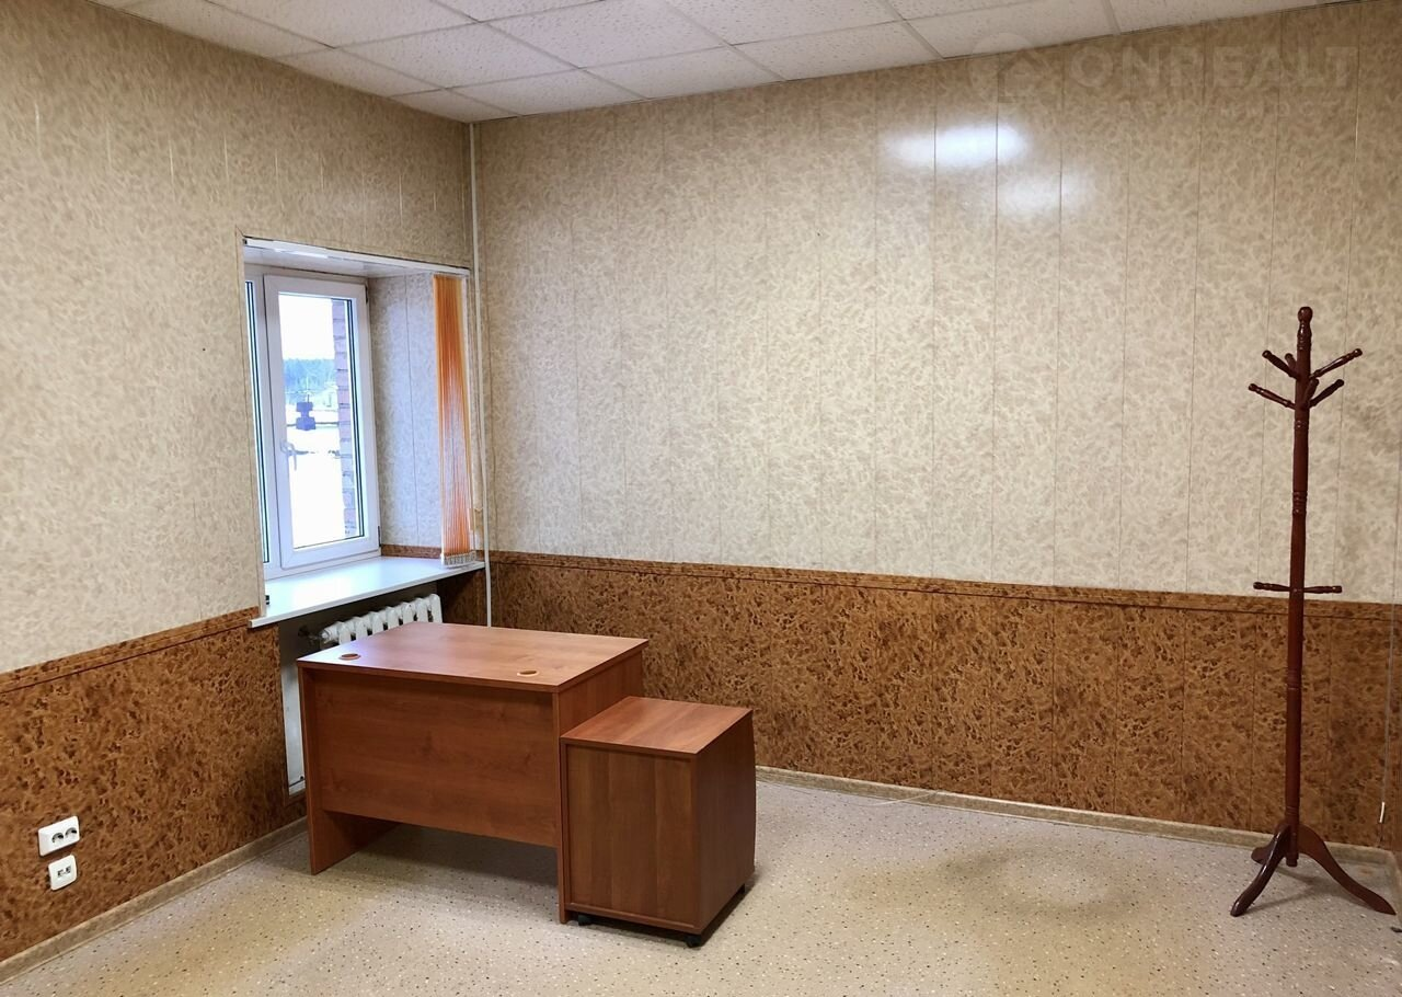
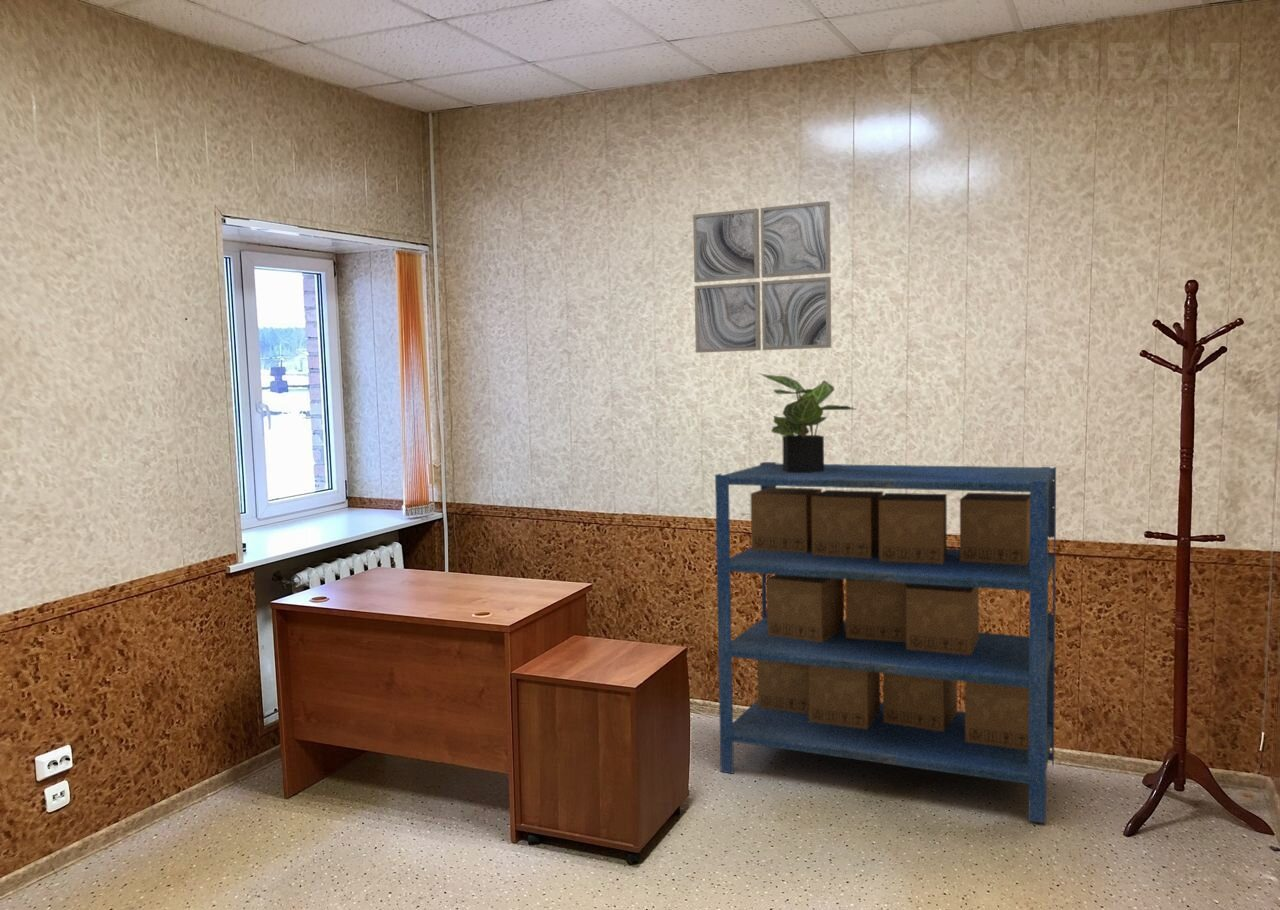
+ shelving unit [714,461,1057,824]
+ wall art [692,200,832,354]
+ potted plant [758,372,856,473]
